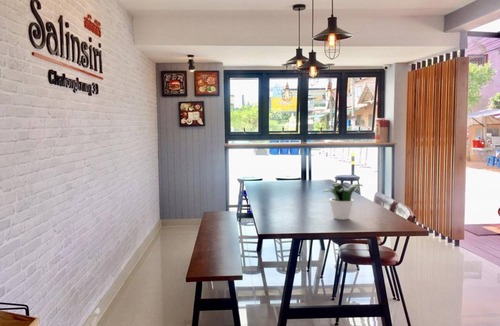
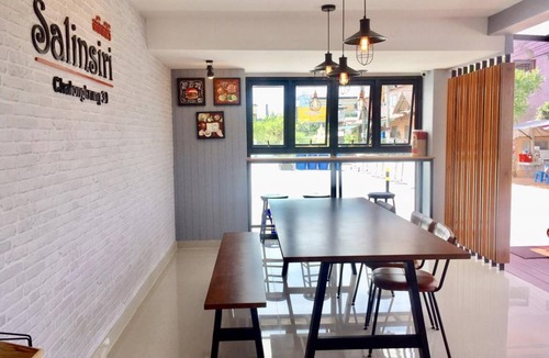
- potted plant [322,182,363,221]
